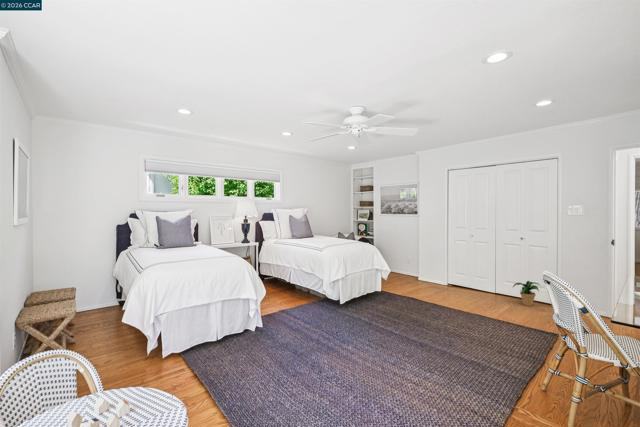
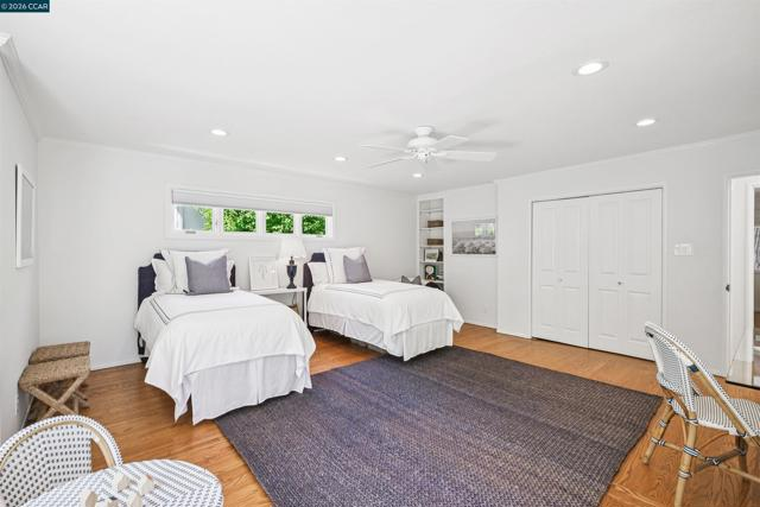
- potted plant [512,280,542,307]
